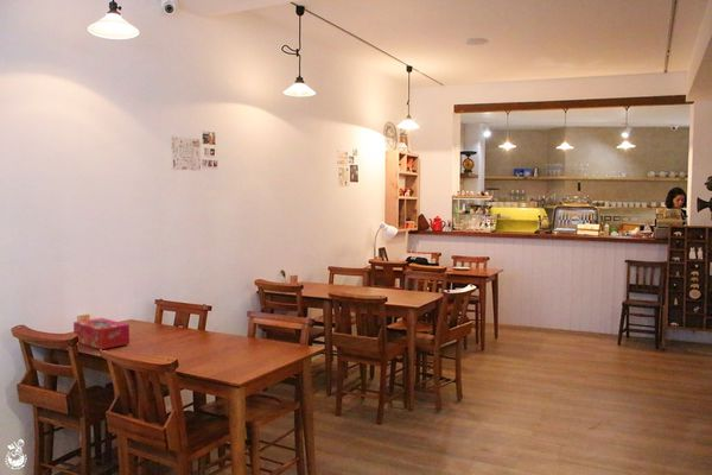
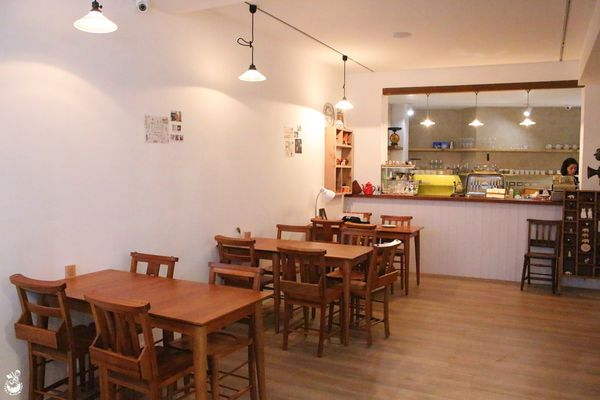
- tissue box [72,317,131,350]
